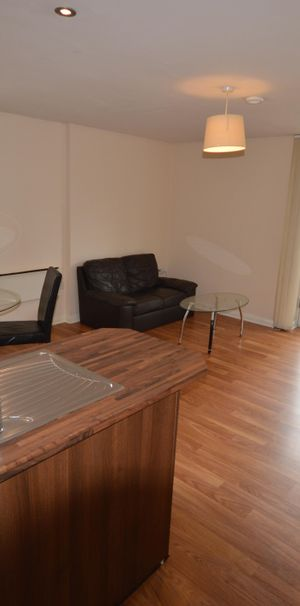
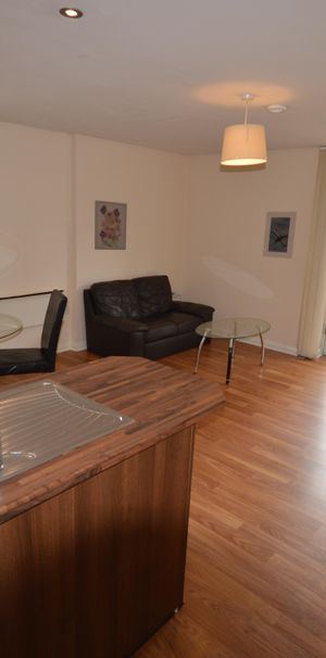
+ wall art [93,200,128,251]
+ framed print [262,211,298,260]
